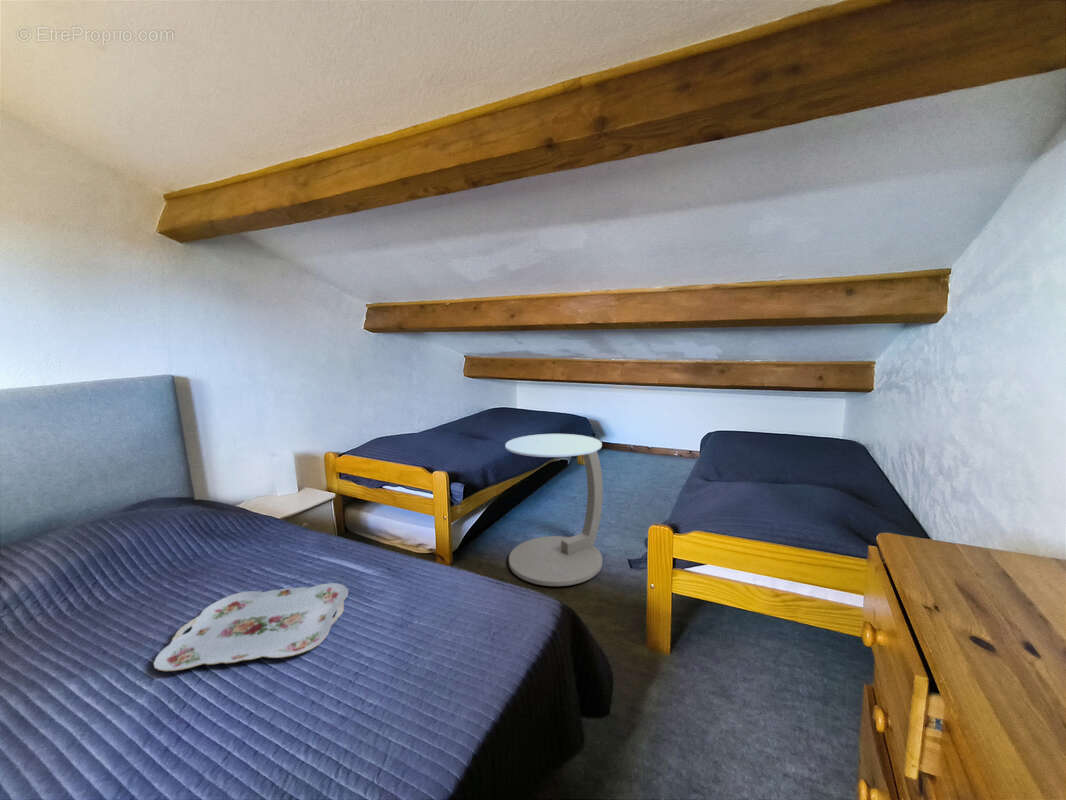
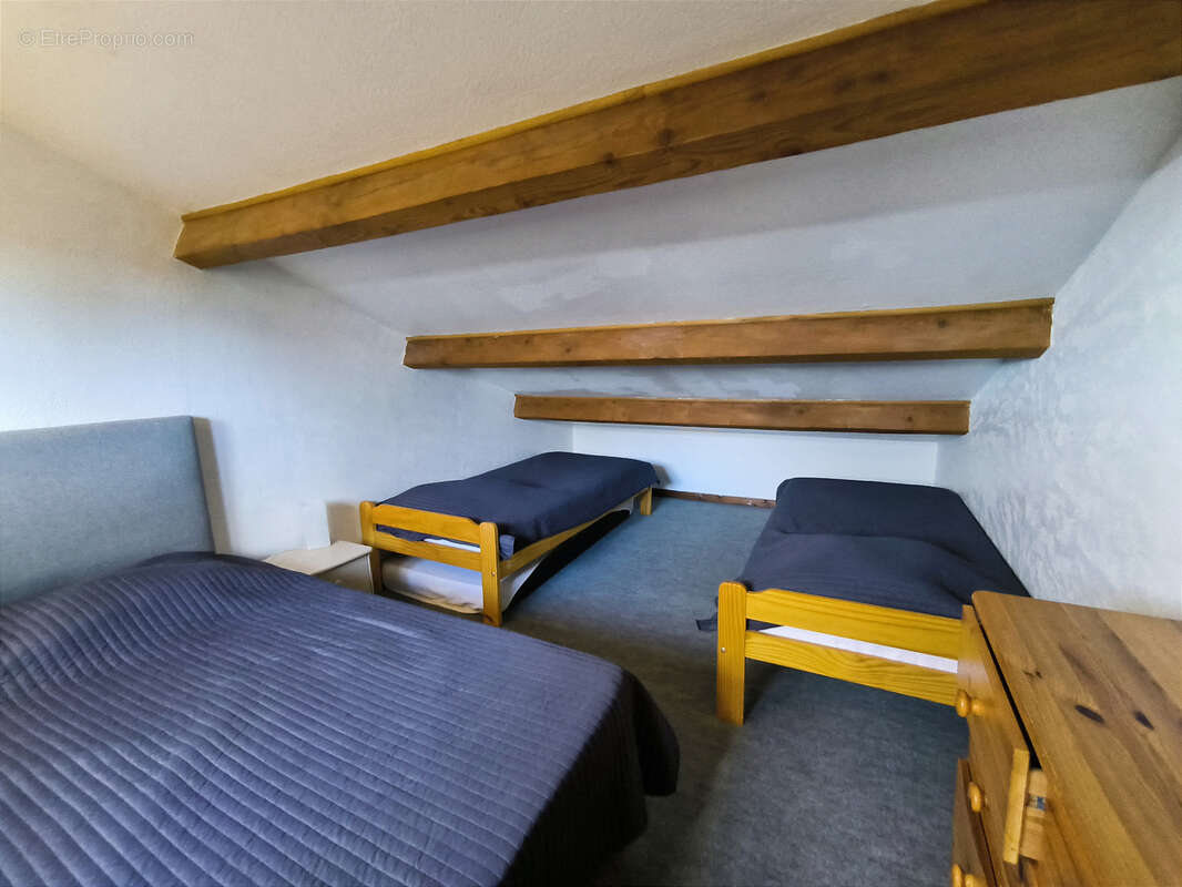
- serving tray [153,582,349,672]
- side table [504,433,604,587]
